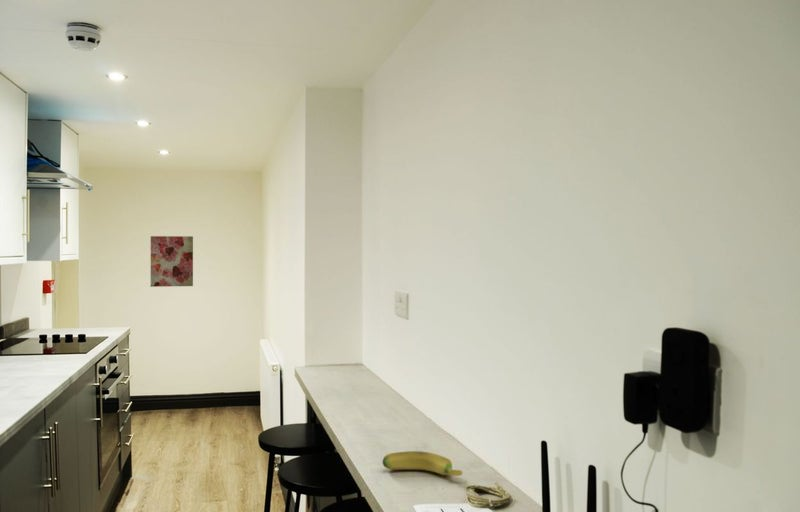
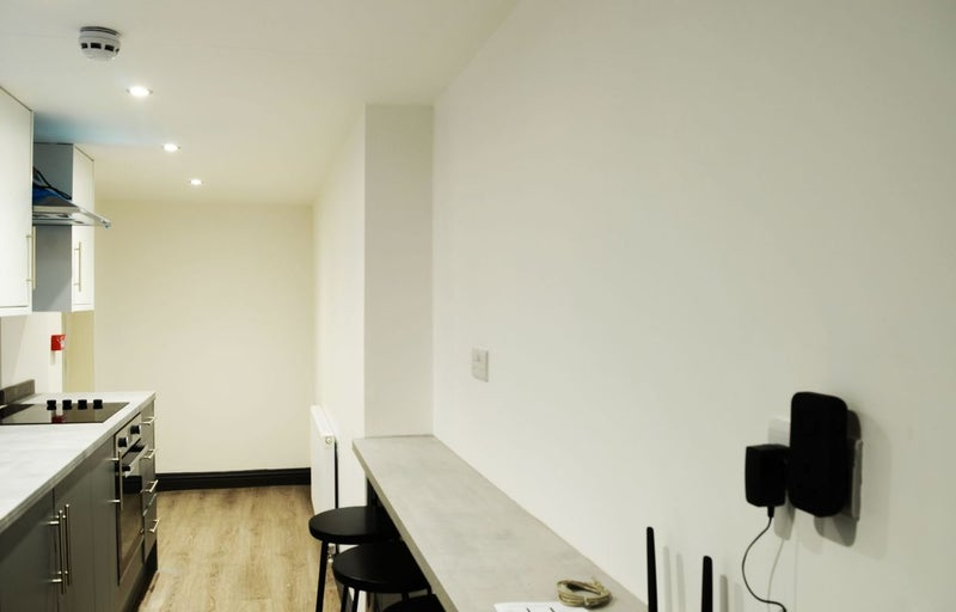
- wall art [150,235,194,288]
- banana [382,450,463,477]
